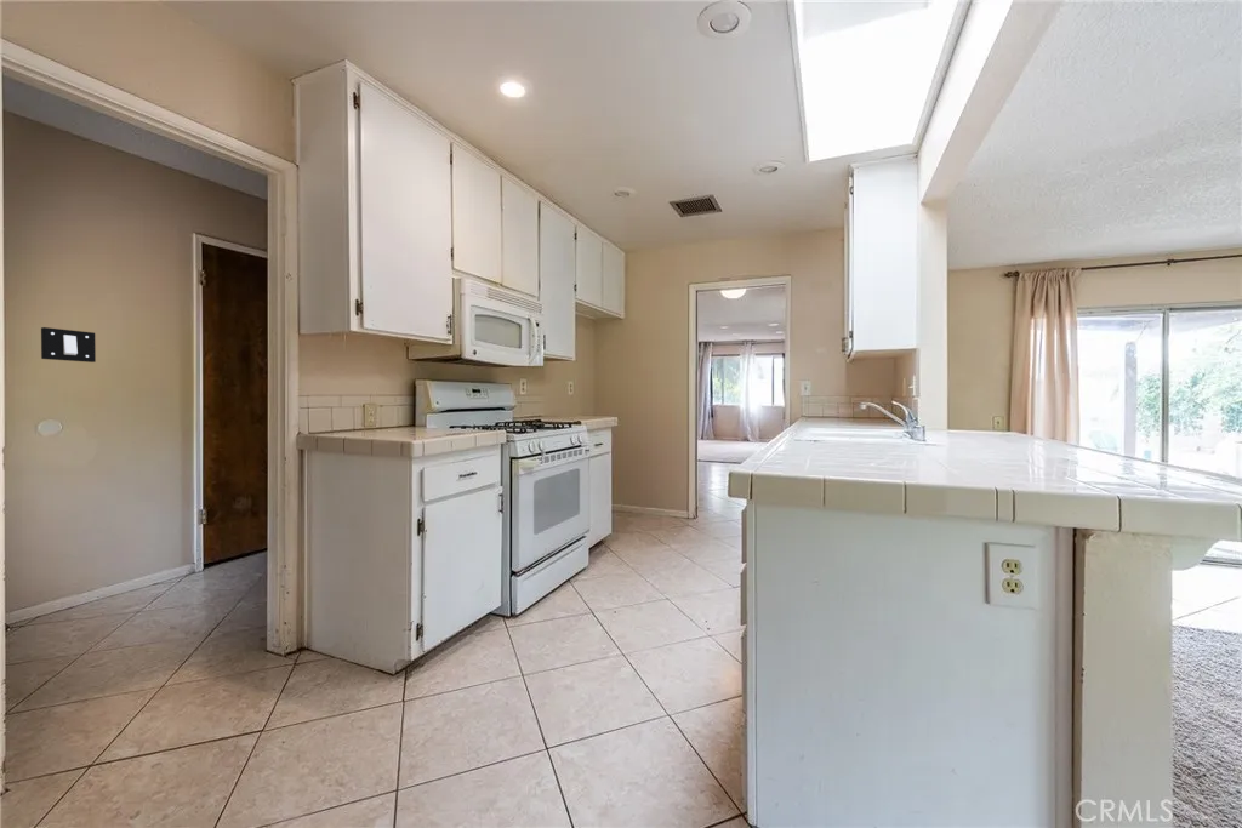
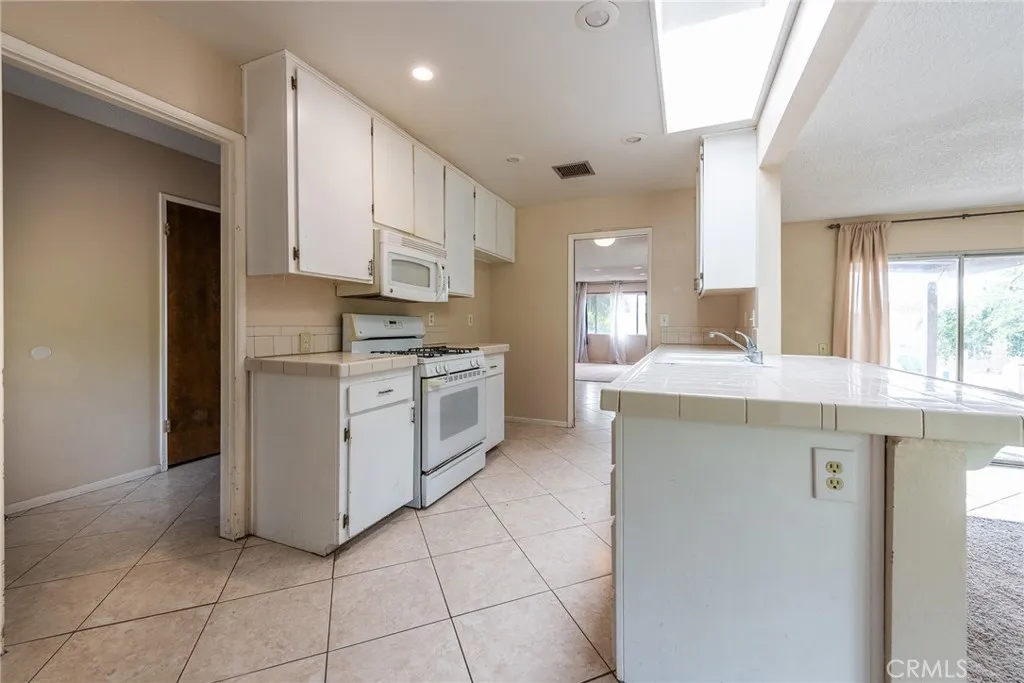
- light switch [40,326,97,364]
